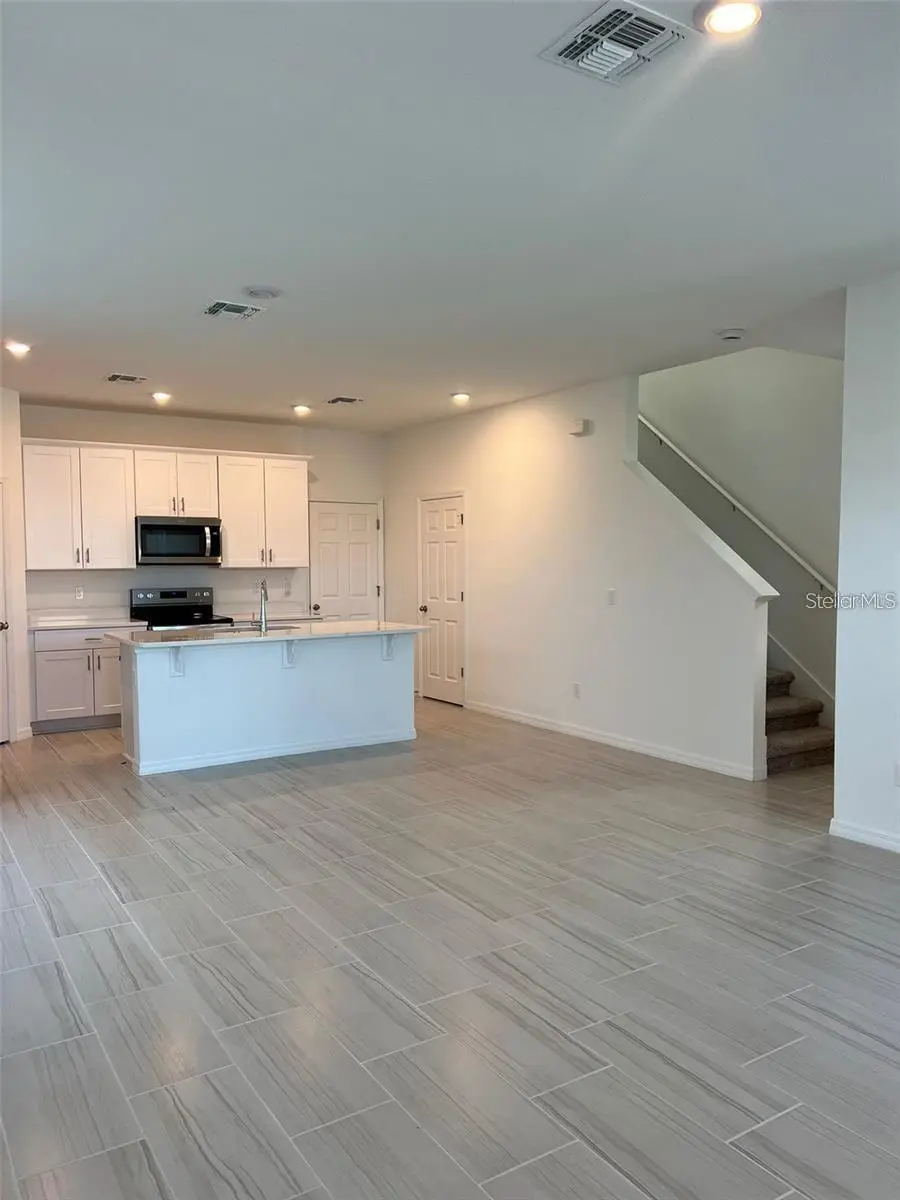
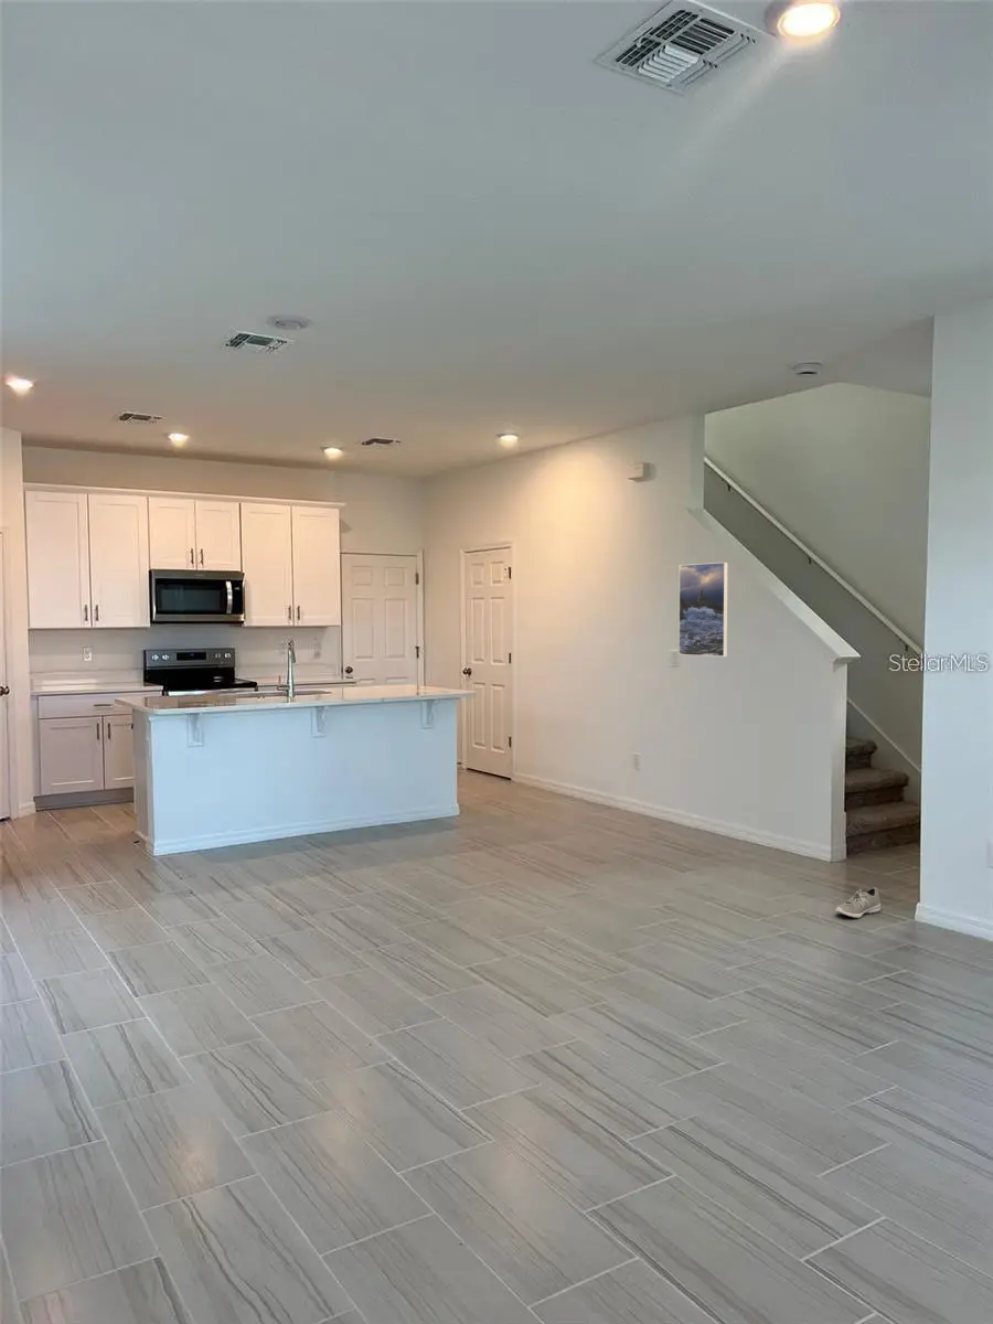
+ sneaker [834,886,882,919]
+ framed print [677,562,729,658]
